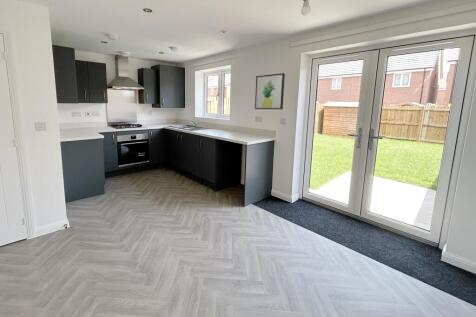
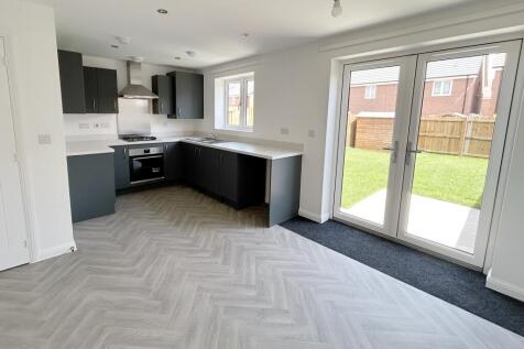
- wall art [254,72,286,110]
